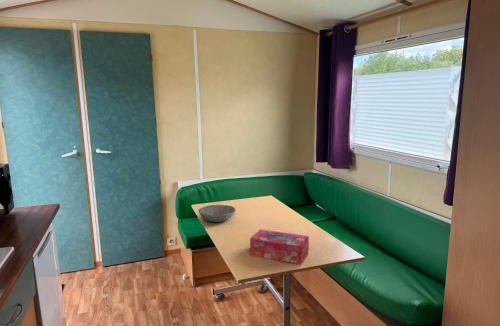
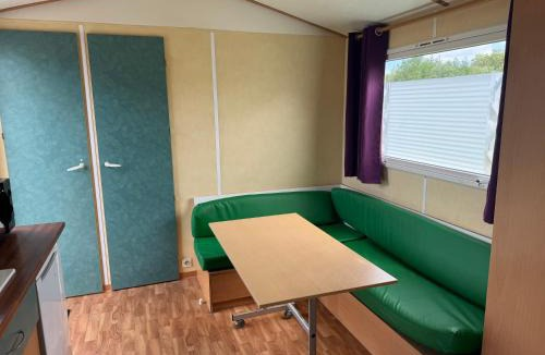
- bowl [198,204,236,223]
- tissue box [249,228,310,265]
